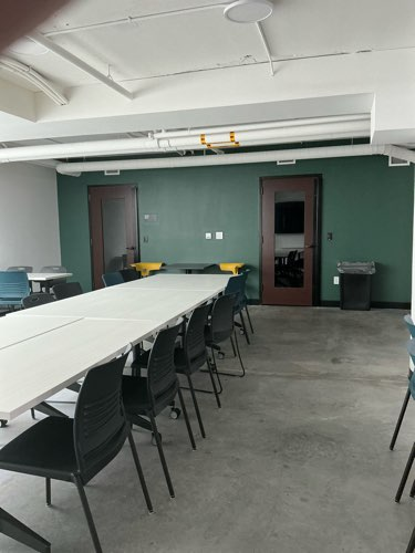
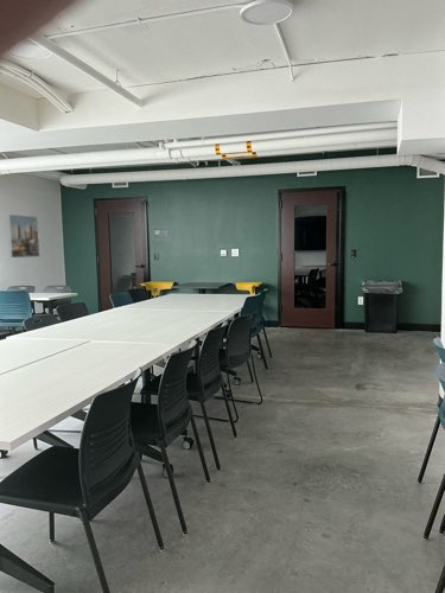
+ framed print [6,213,40,259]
